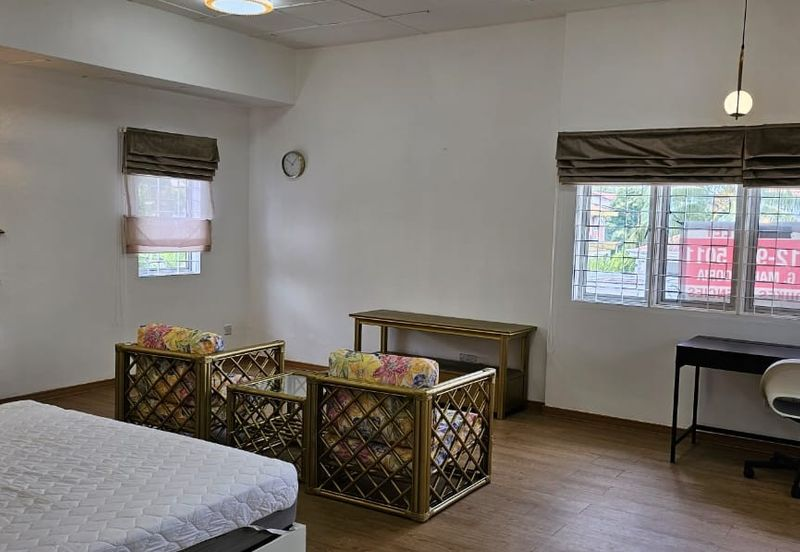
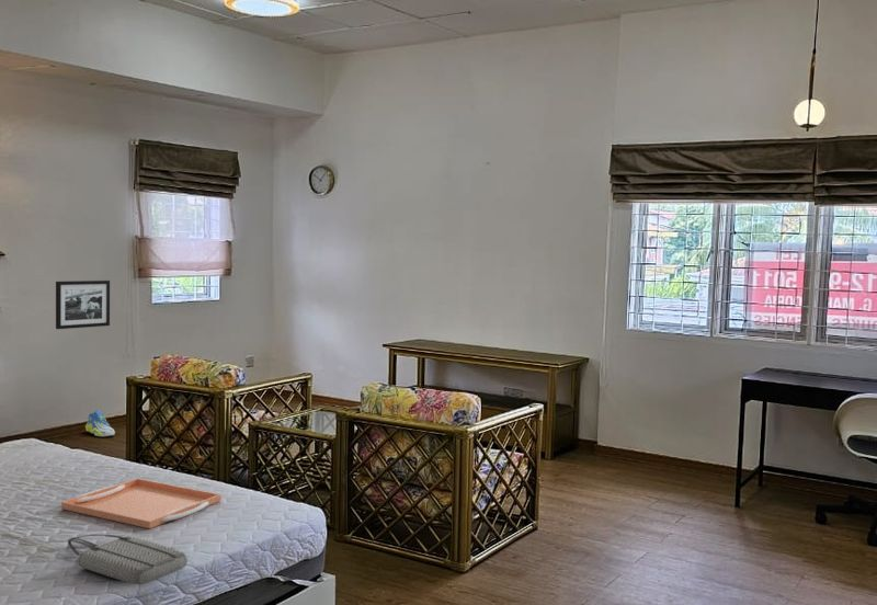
+ tote bag [67,533,189,585]
+ picture frame [55,279,111,330]
+ sneaker [84,410,116,437]
+ serving tray [60,477,223,529]
